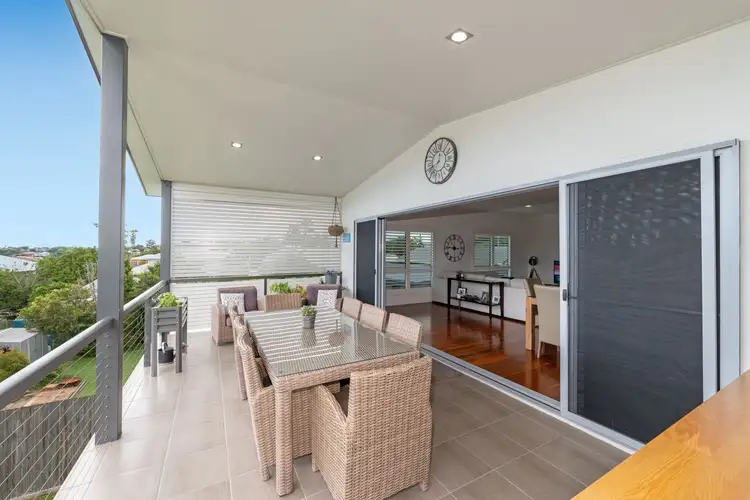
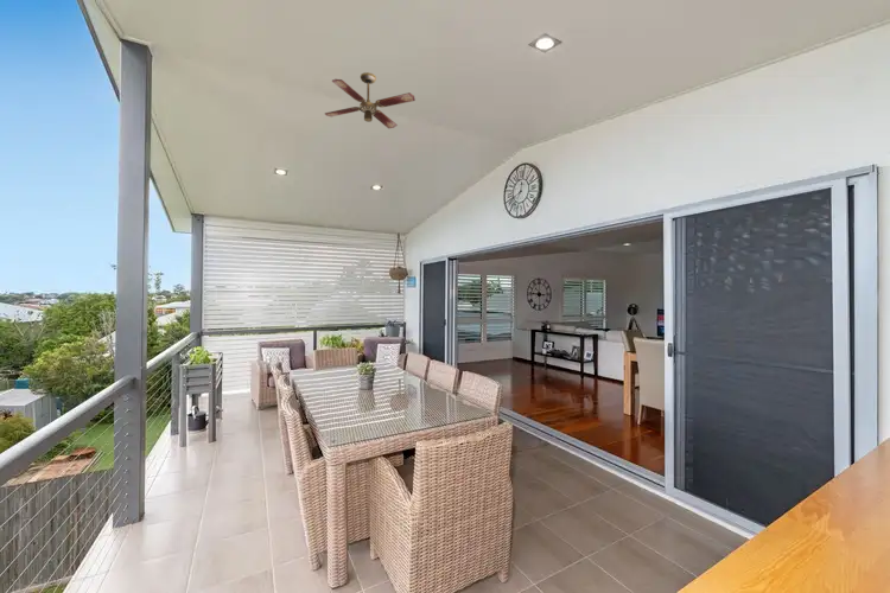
+ ceiling fan [324,71,417,129]
